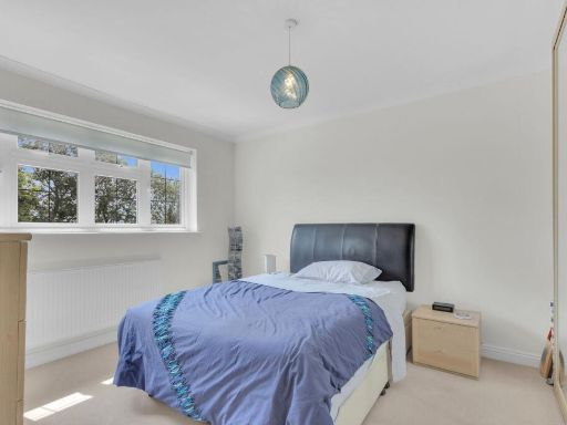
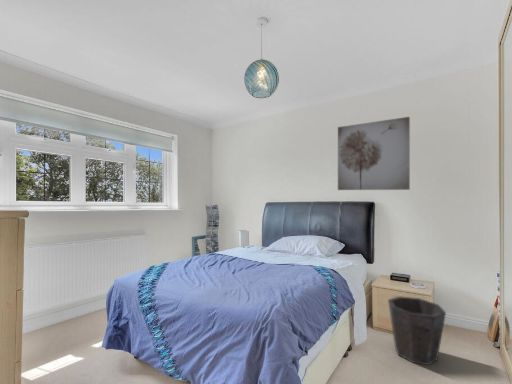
+ waste bin [387,295,447,366]
+ wall art [337,116,411,191]
